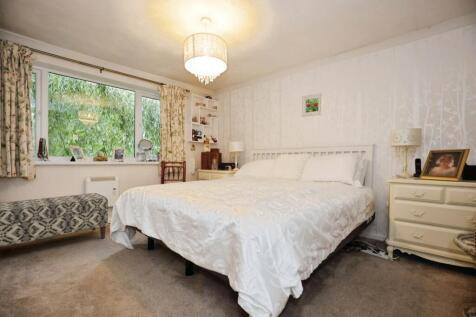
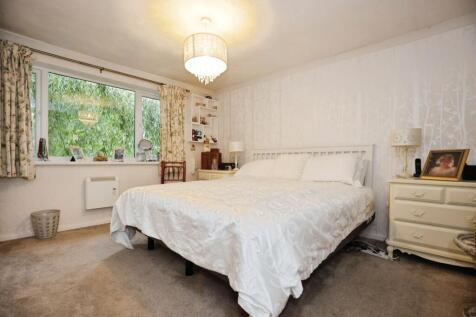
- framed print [301,92,324,118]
- bench [0,192,109,248]
